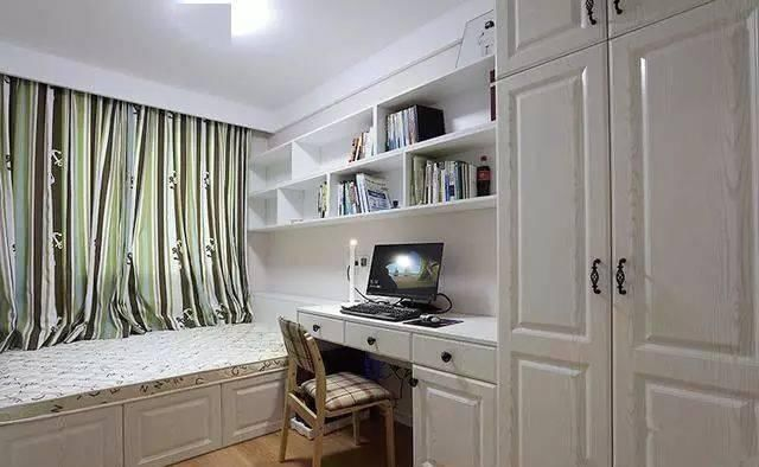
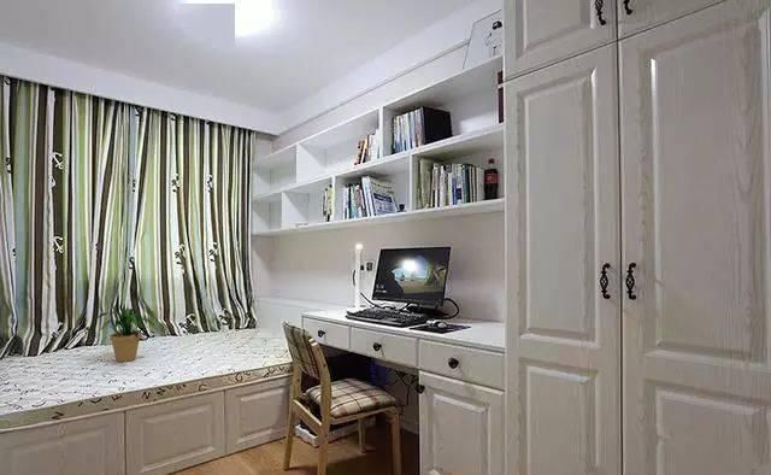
+ potted plant [96,307,158,363]
